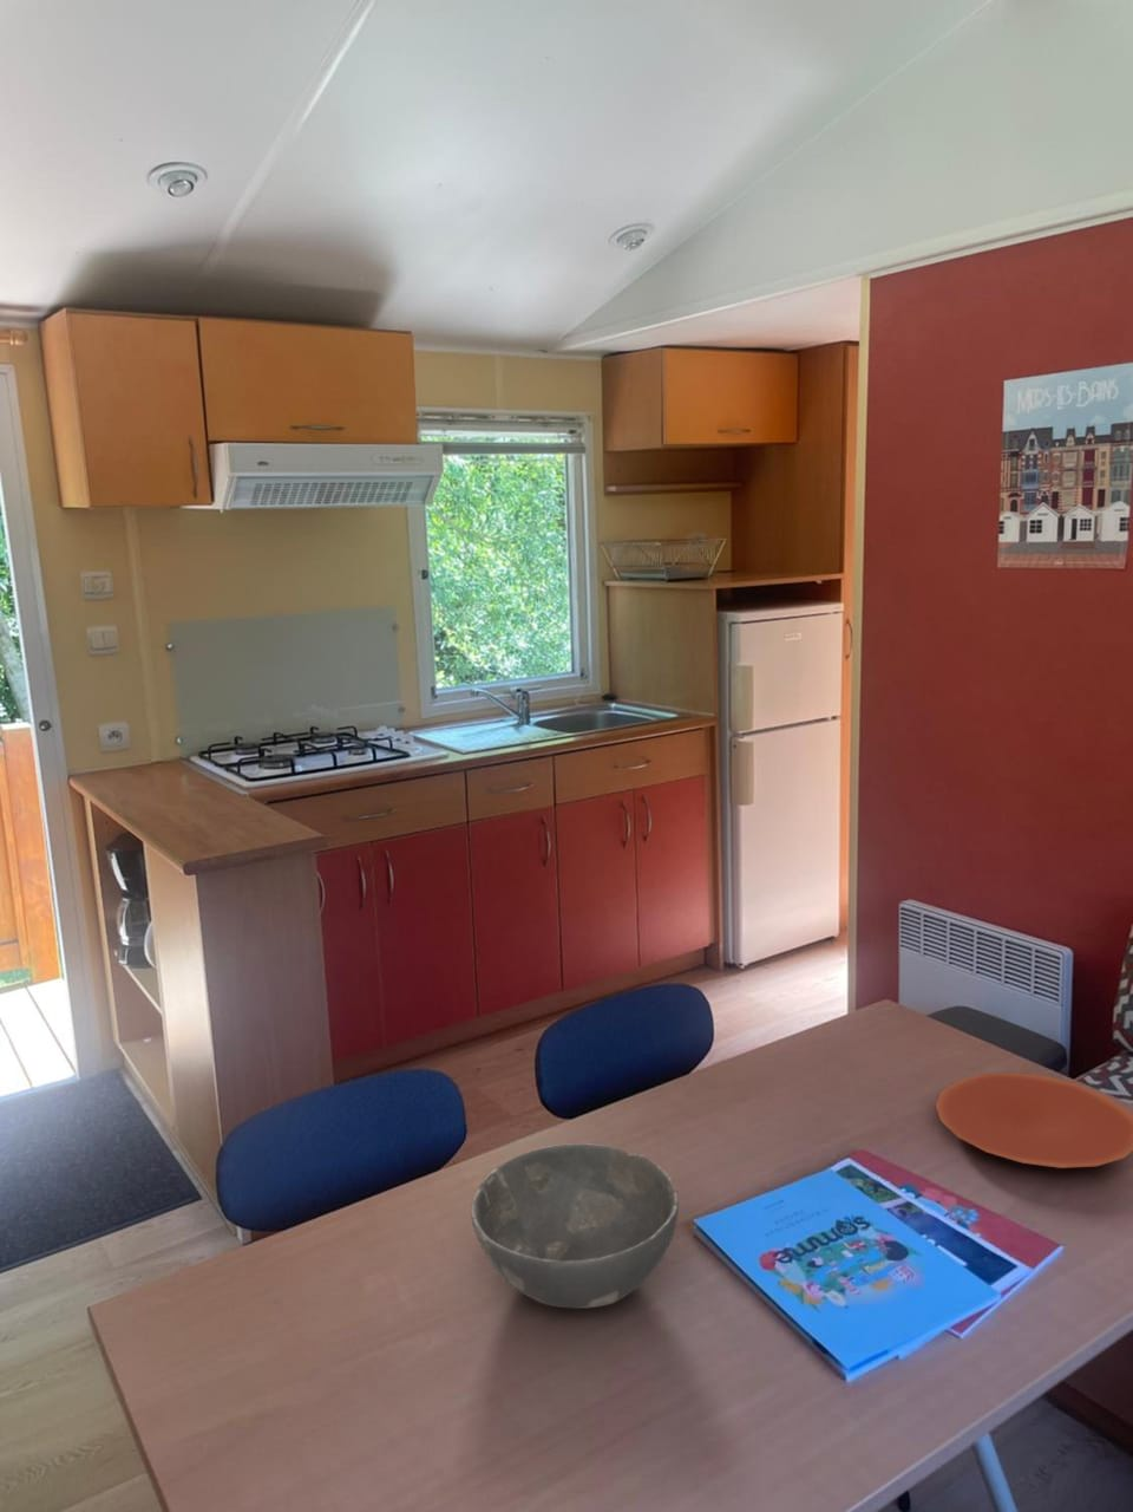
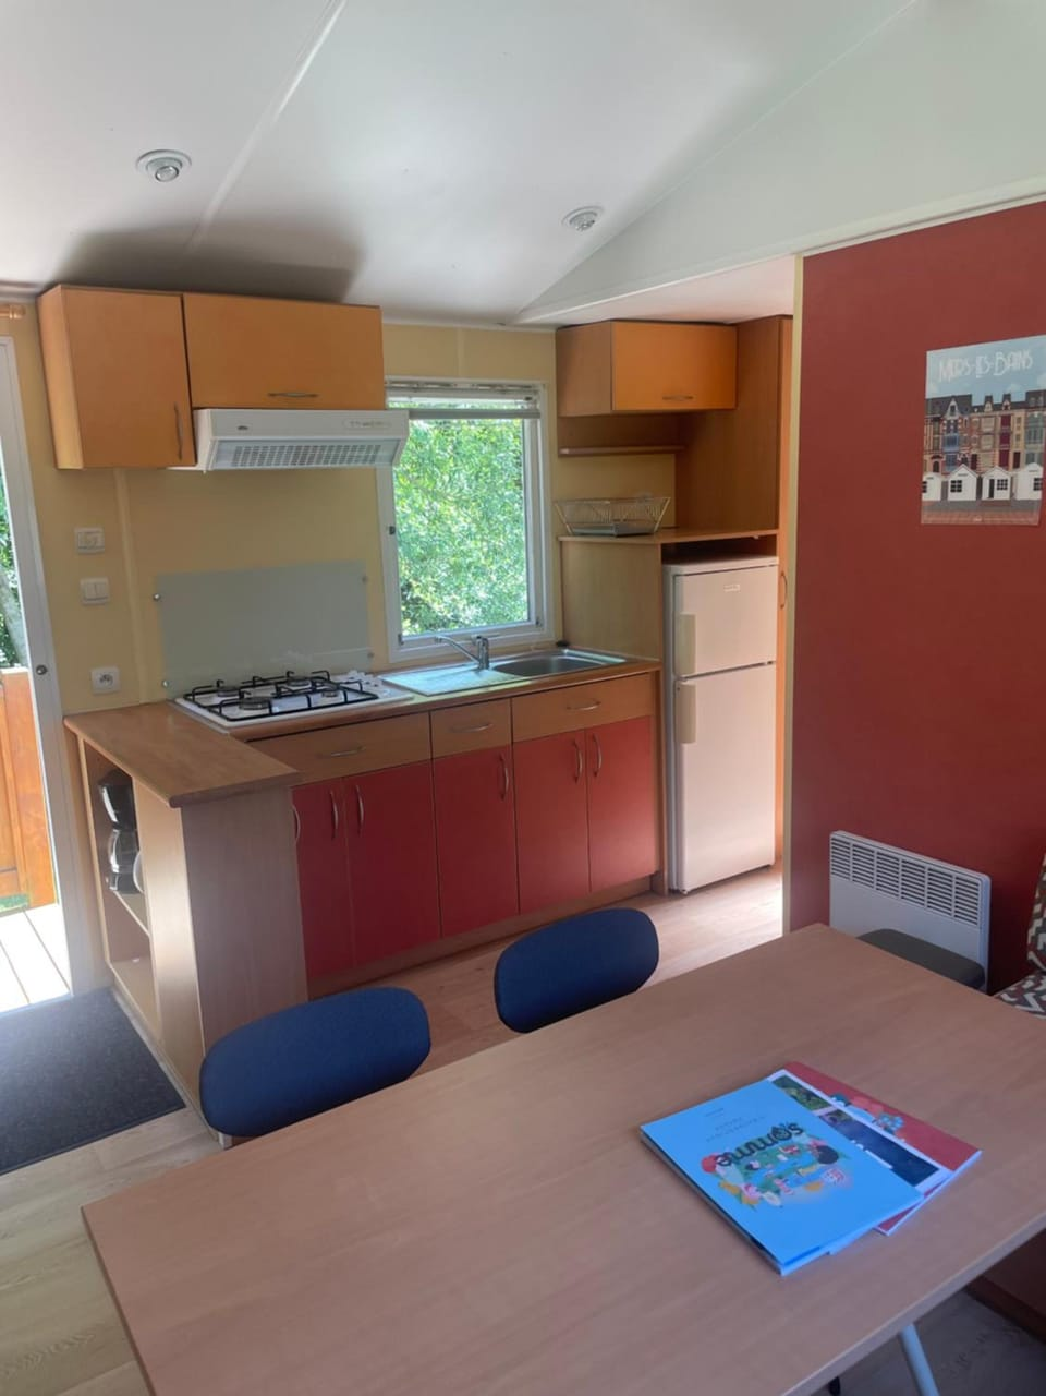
- bowl [470,1142,680,1310]
- plate [934,1071,1133,1169]
